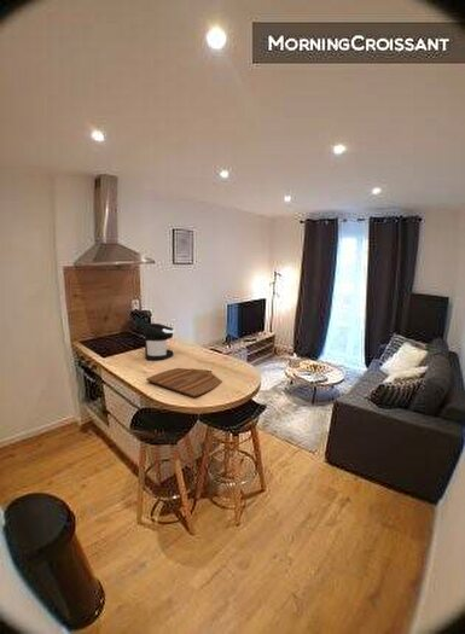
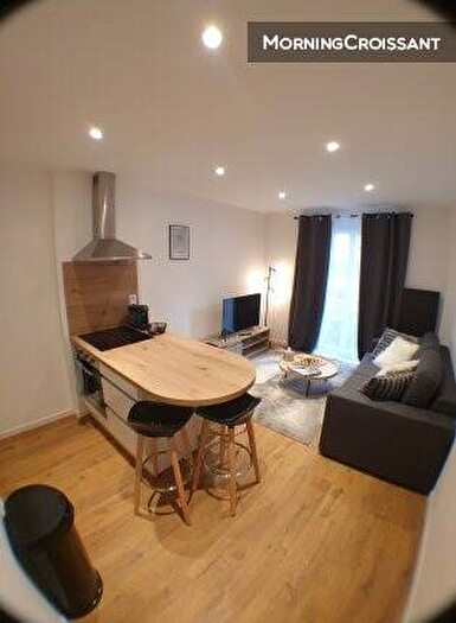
- cutting board [145,367,223,399]
- coffee maker [143,322,176,361]
